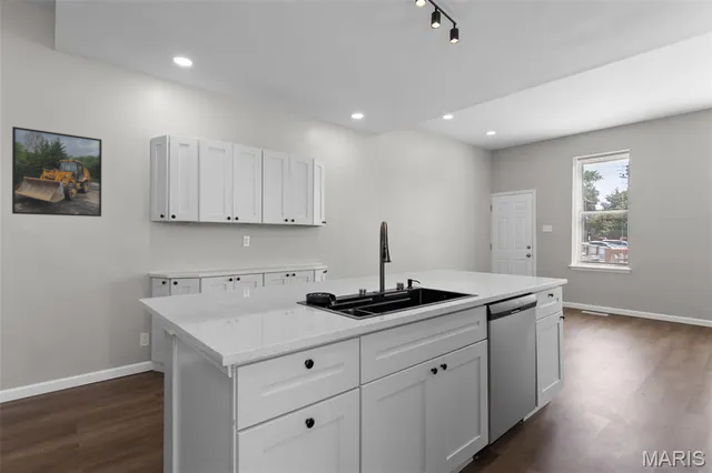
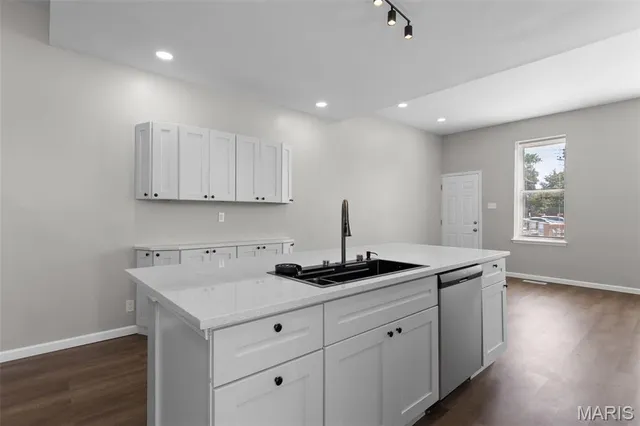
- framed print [11,125,102,218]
